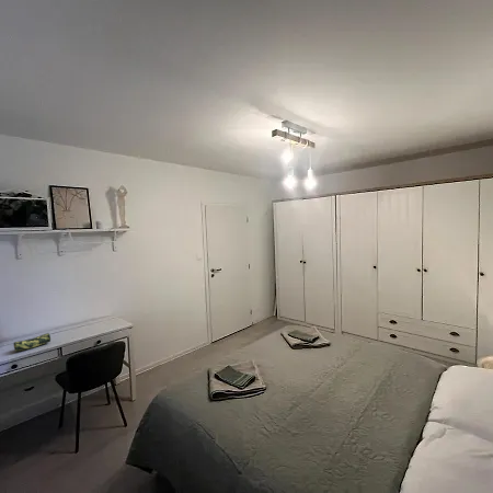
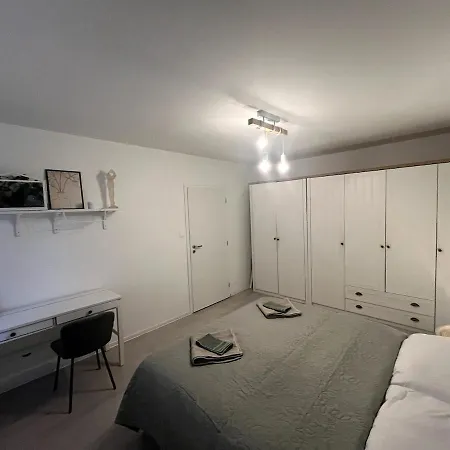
- pencil case [13,332,51,353]
